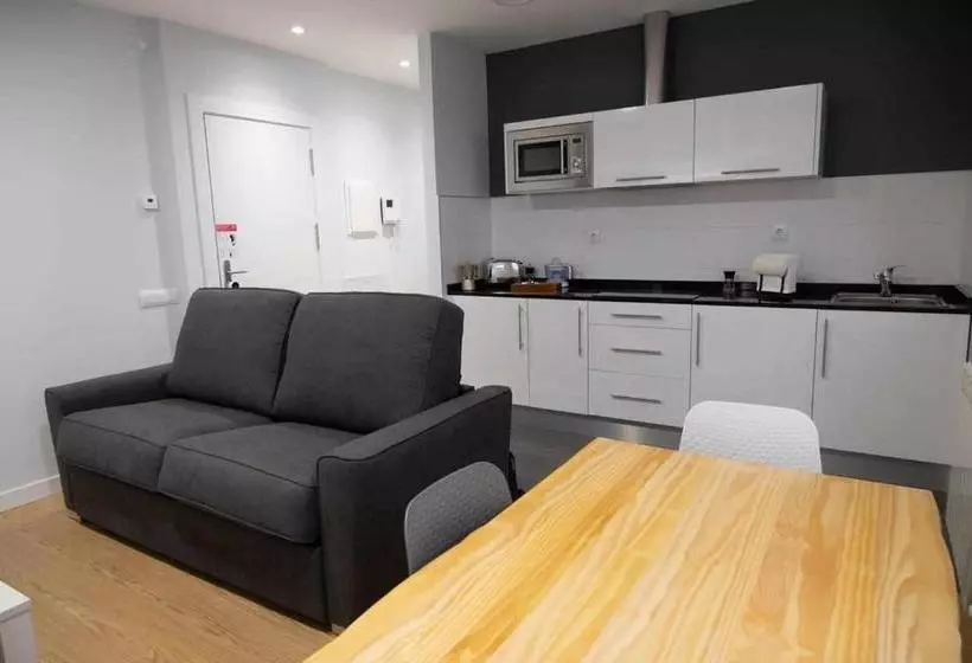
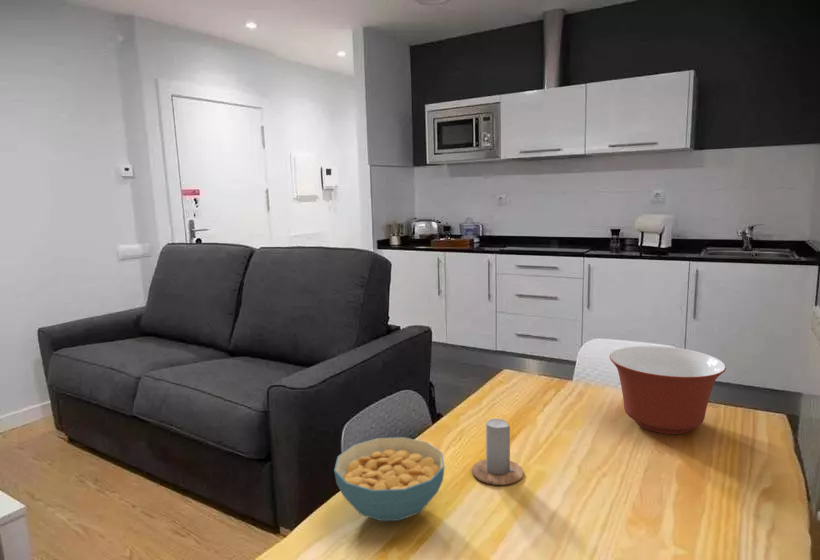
+ candle [471,412,525,486]
+ cereal bowl [333,436,446,522]
+ mixing bowl [609,345,727,435]
